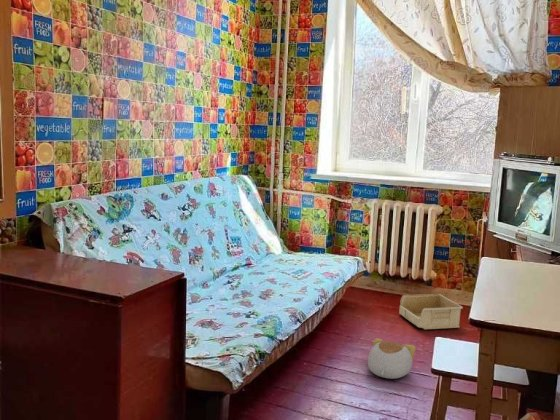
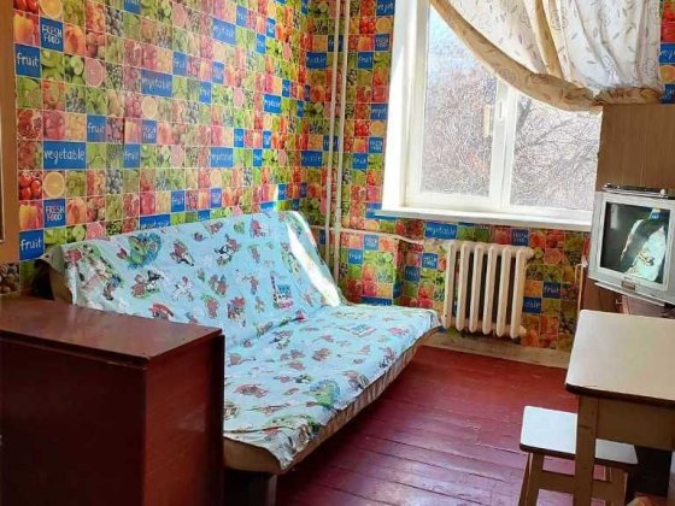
- plush toy [367,337,416,380]
- storage bin [398,293,464,330]
